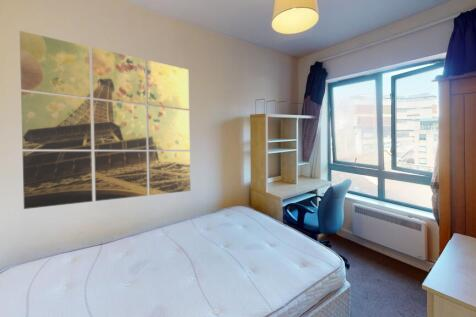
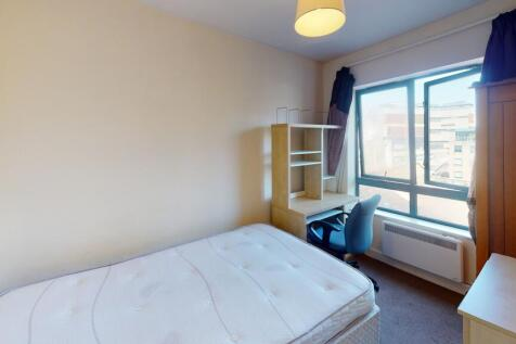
- wall art [19,30,192,210]
